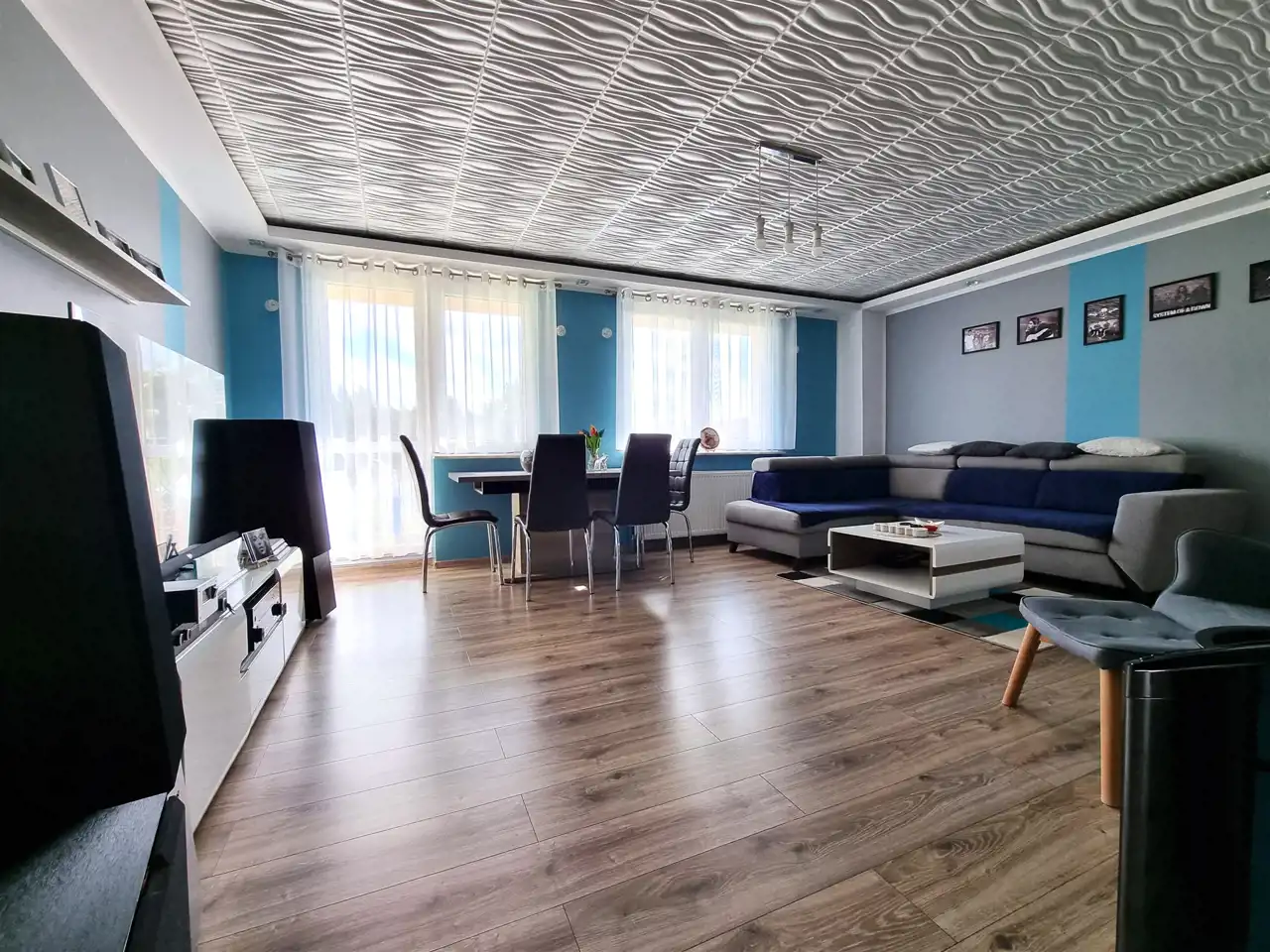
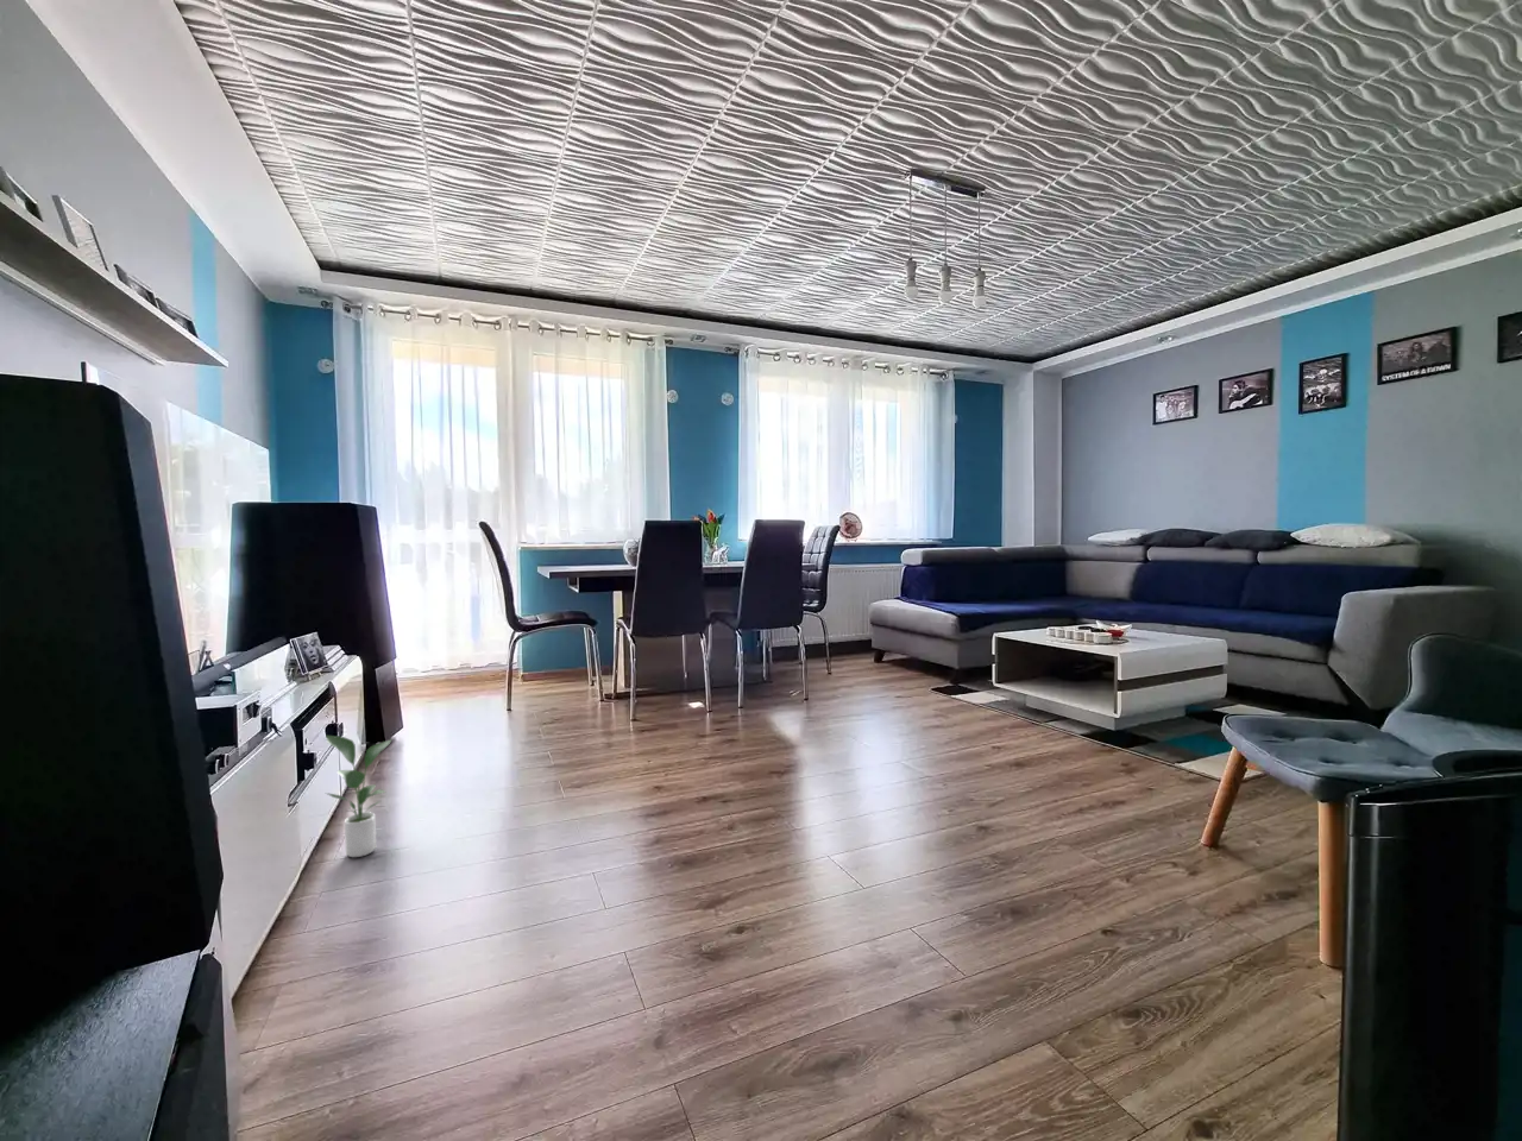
+ potted plant [325,735,393,858]
